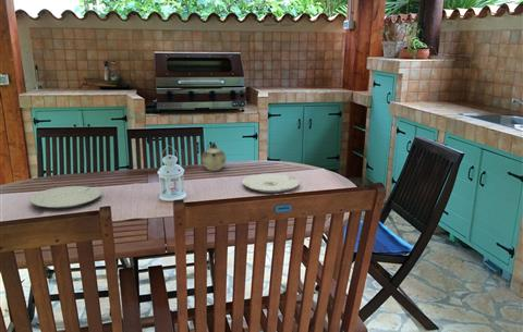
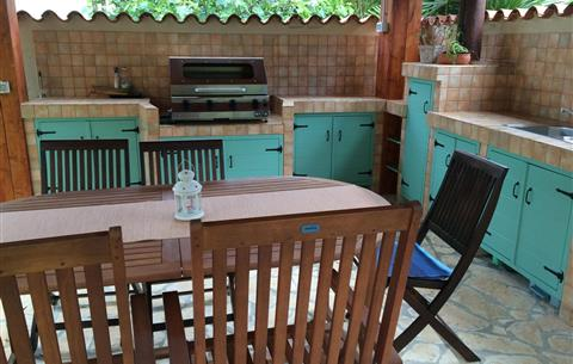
- chinaware [28,185,102,209]
- plate [241,173,301,194]
- teapot [200,142,227,172]
